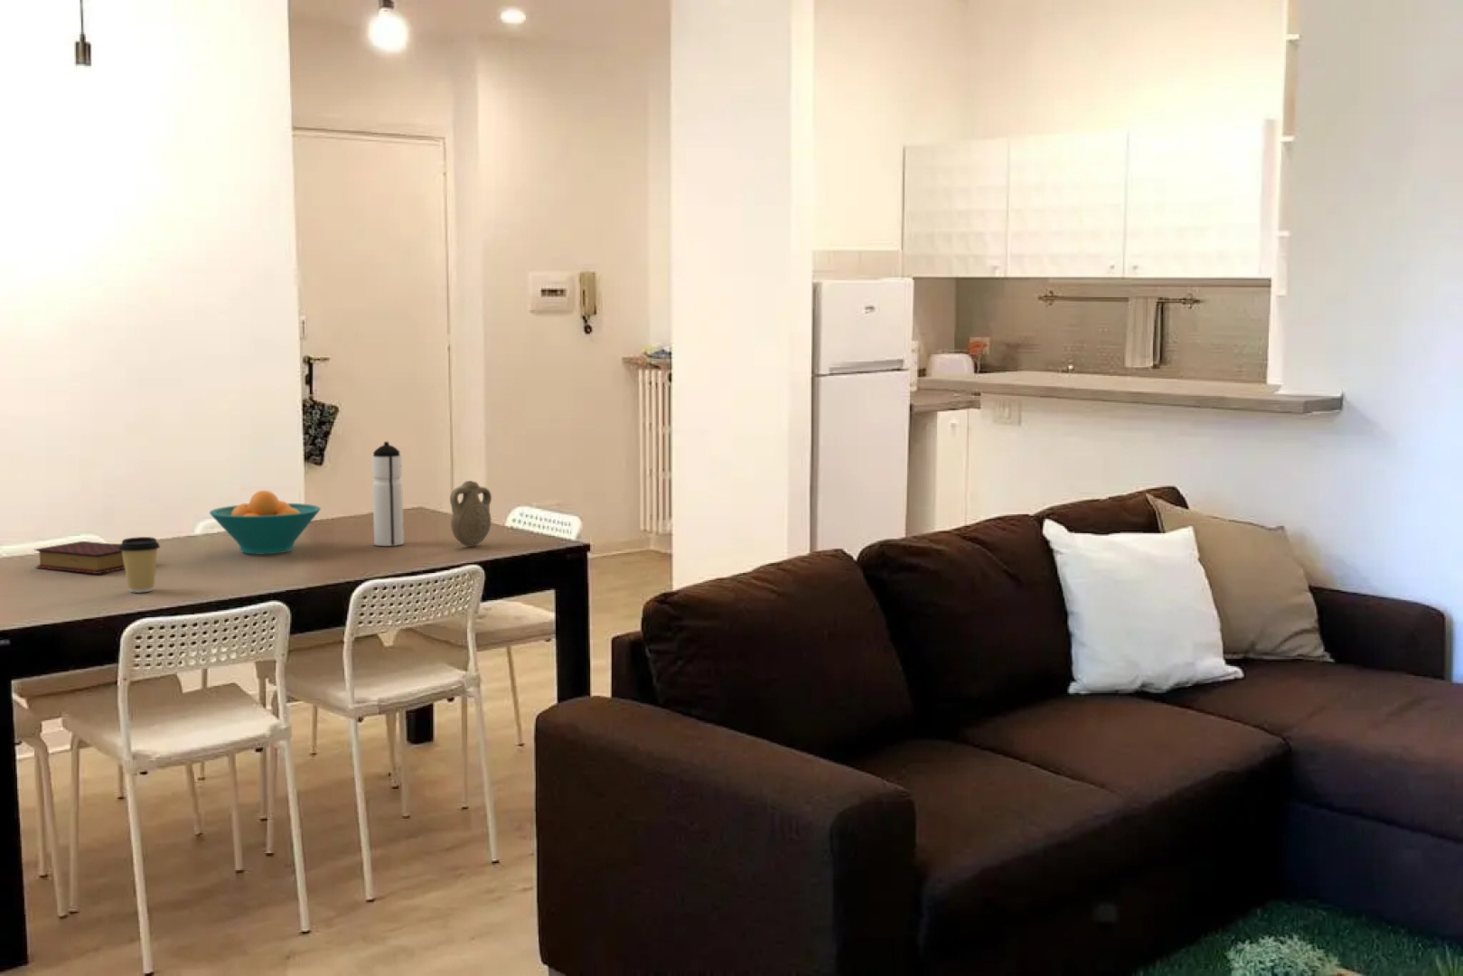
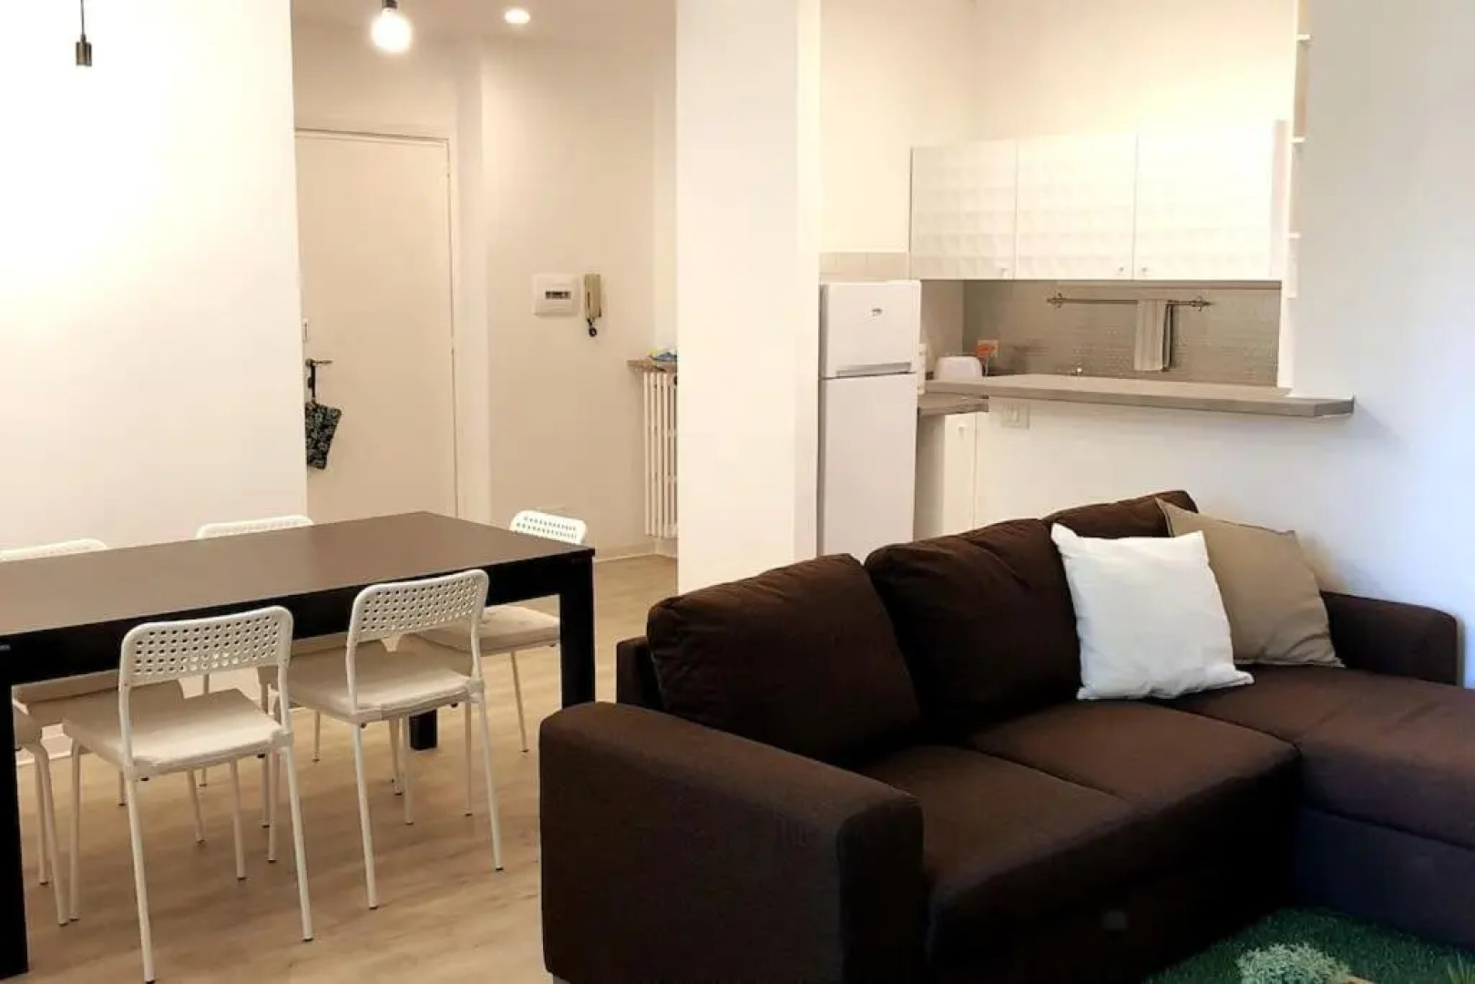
- pilgrim flask [449,480,492,548]
- book [35,540,124,575]
- coffee cup [119,536,161,594]
- fruit bowl [209,490,321,554]
- water bottle [371,441,405,547]
